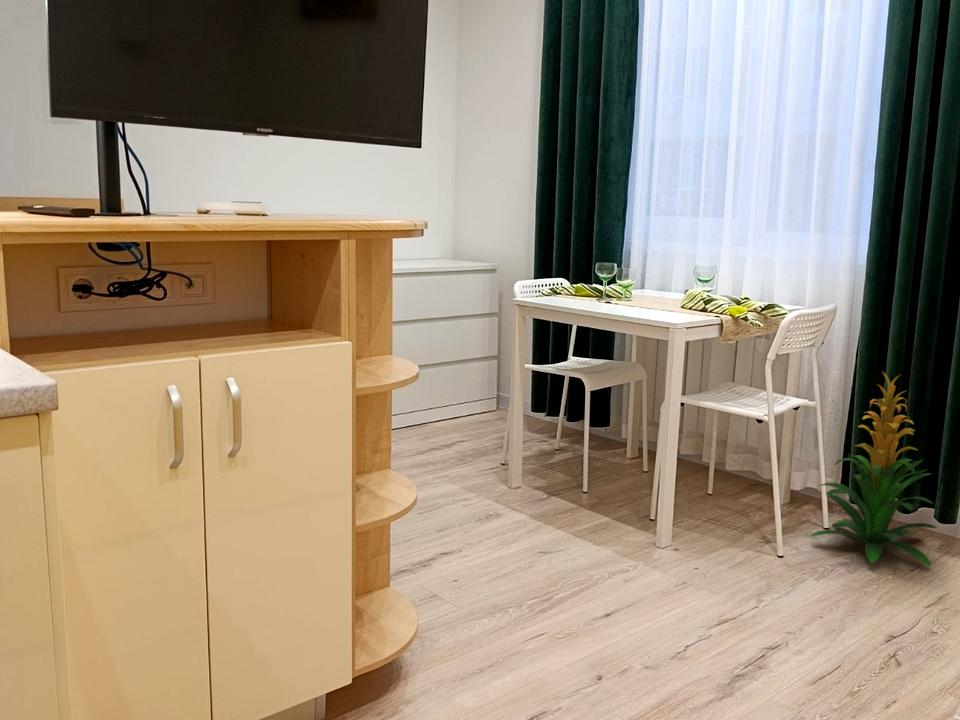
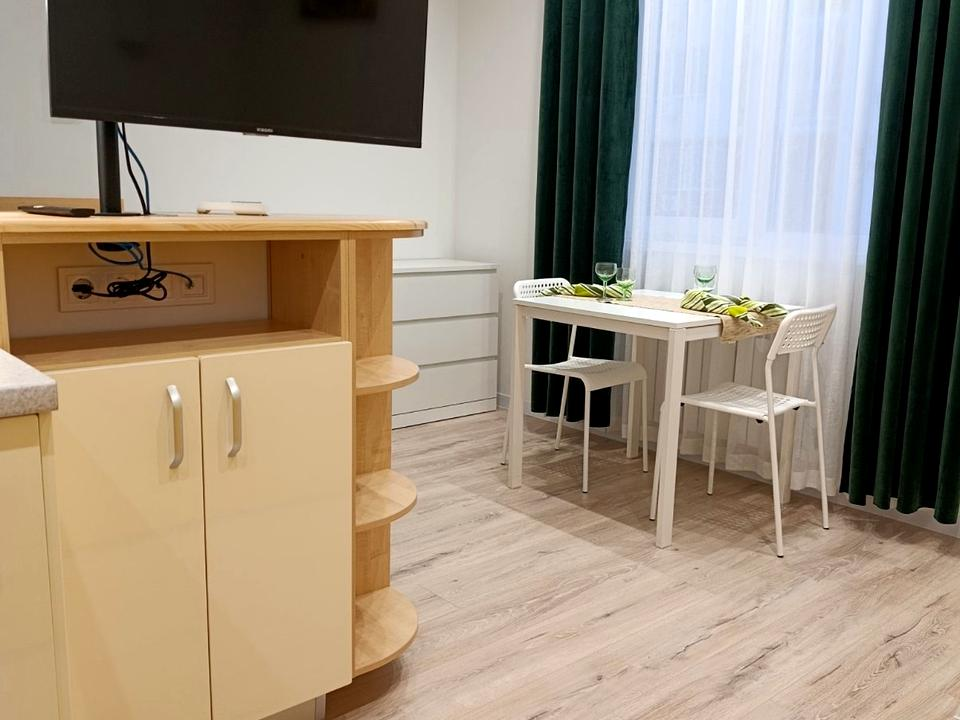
- indoor plant [808,372,938,568]
